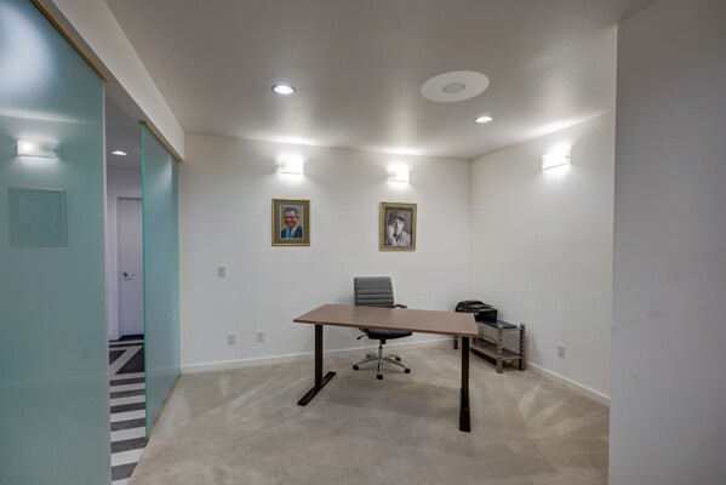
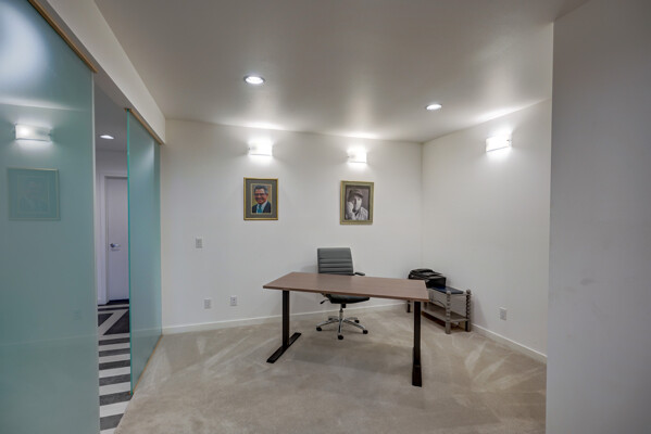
- ceiling light [419,69,491,103]
